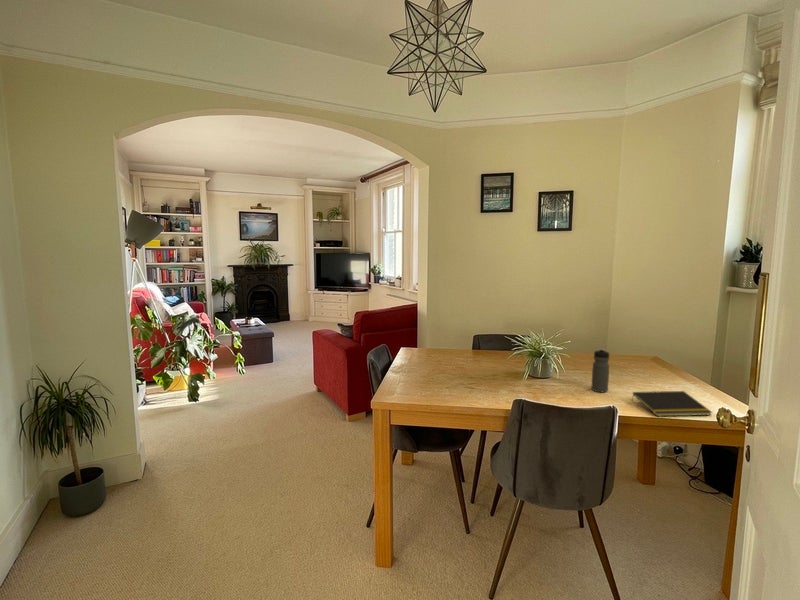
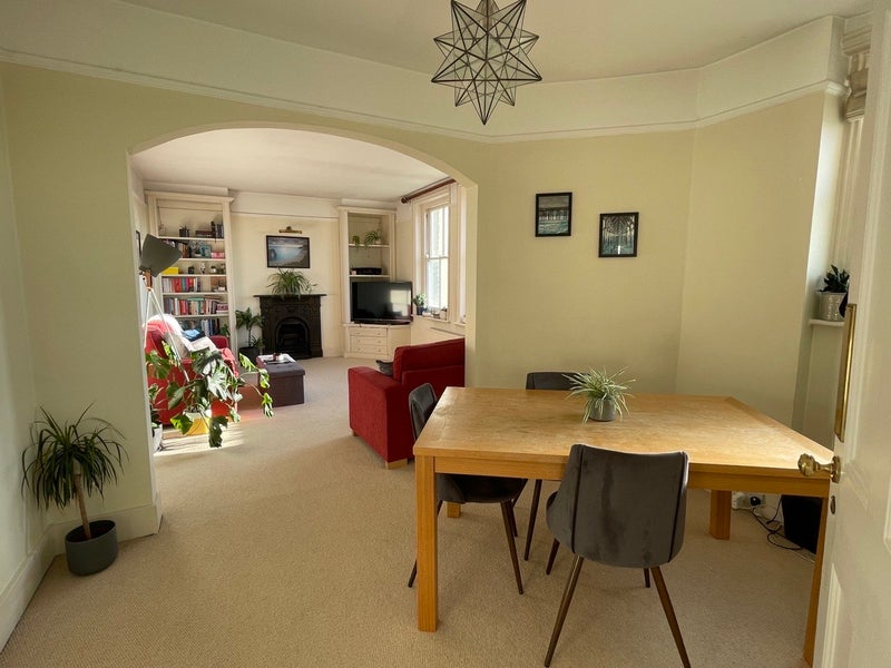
- water bottle [590,348,610,393]
- notepad [630,390,713,417]
